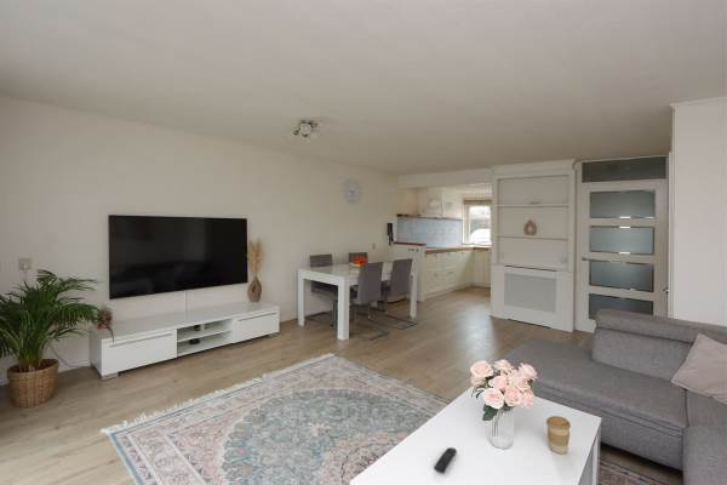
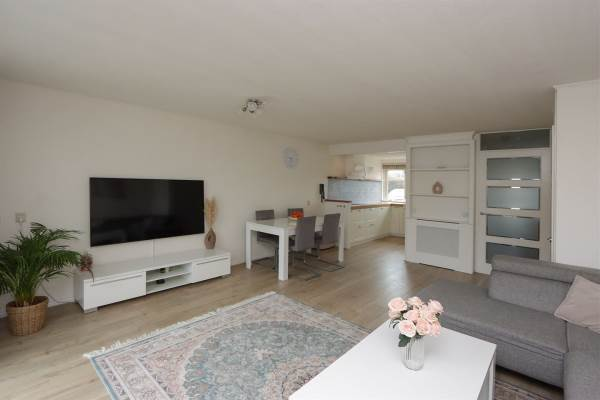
- remote control [433,446,458,474]
- coffee cup [545,415,572,455]
